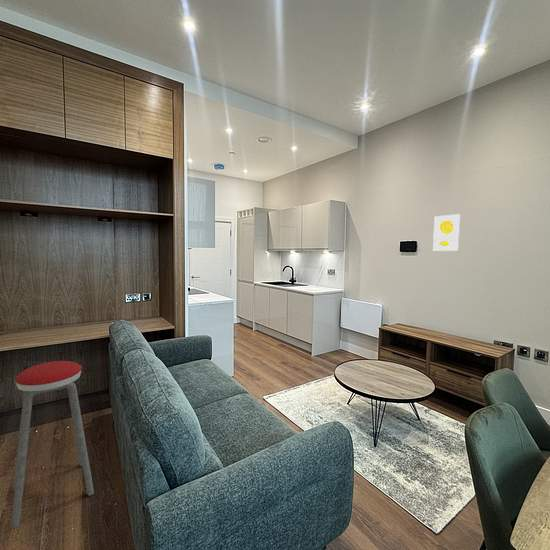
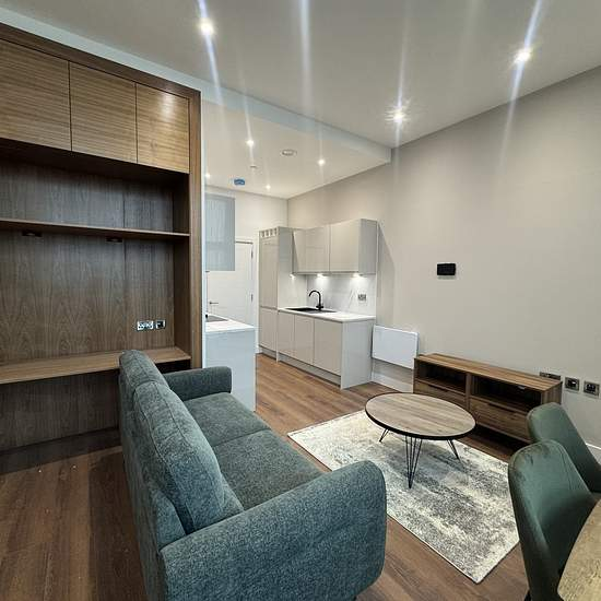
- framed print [432,213,461,252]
- music stool [10,360,95,530]
